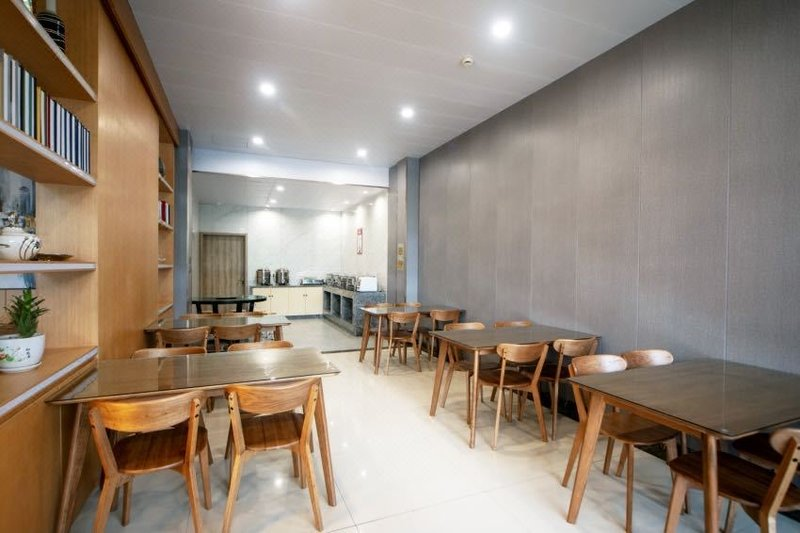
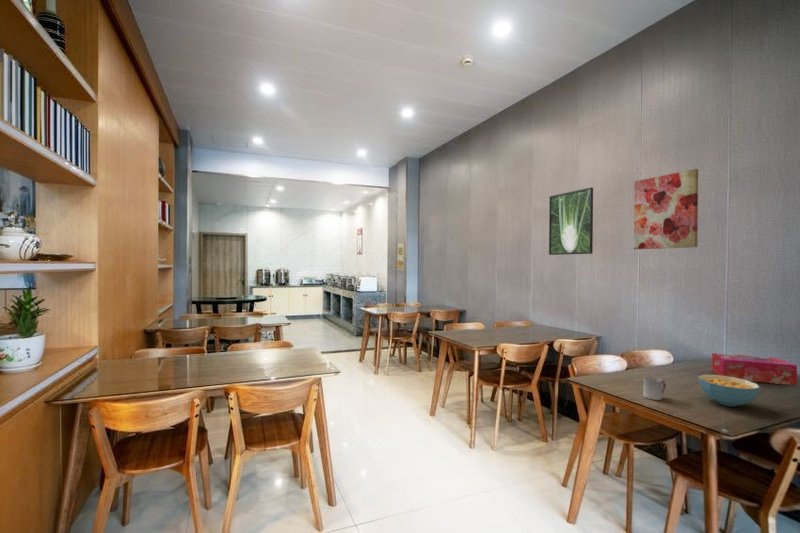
+ wall art [633,168,699,250]
+ cereal bowl [697,374,761,407]
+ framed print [548,186,594,256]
+ cup [642,376,667,401]
+ tissue box [711,352,798,386]
